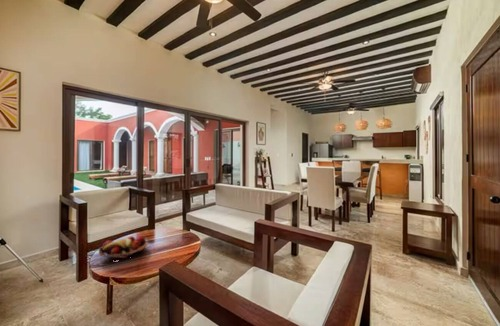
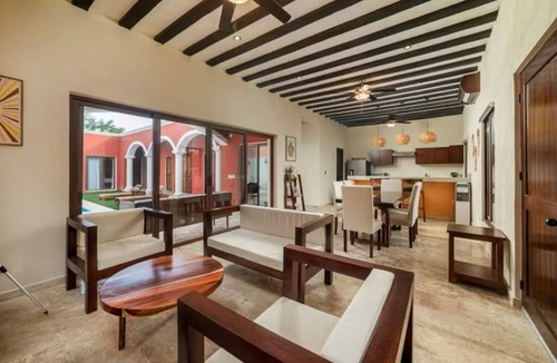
- fruit basket [98,235,149,261]
